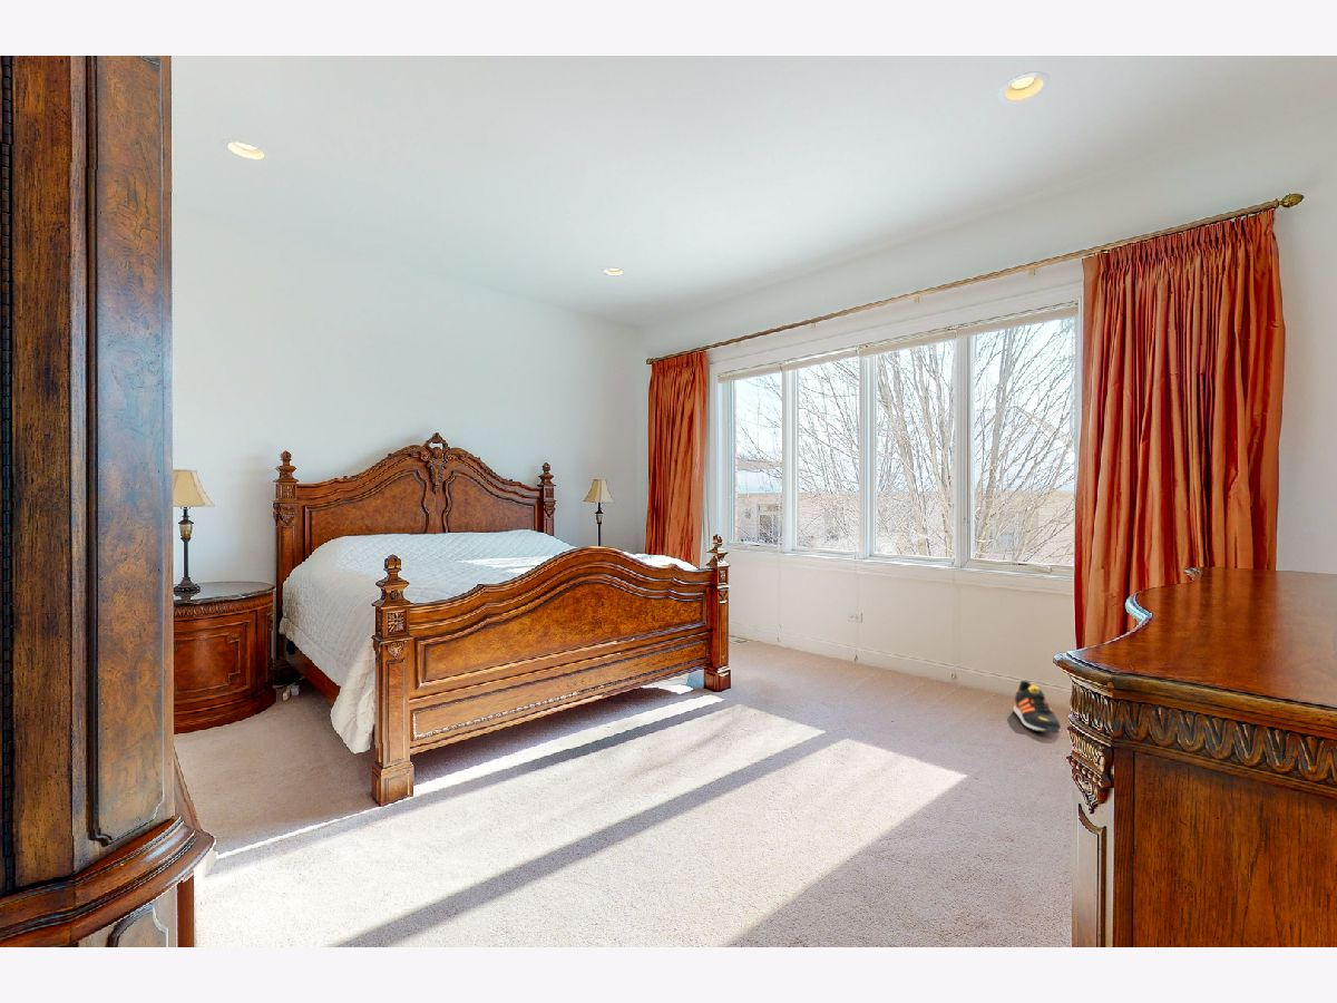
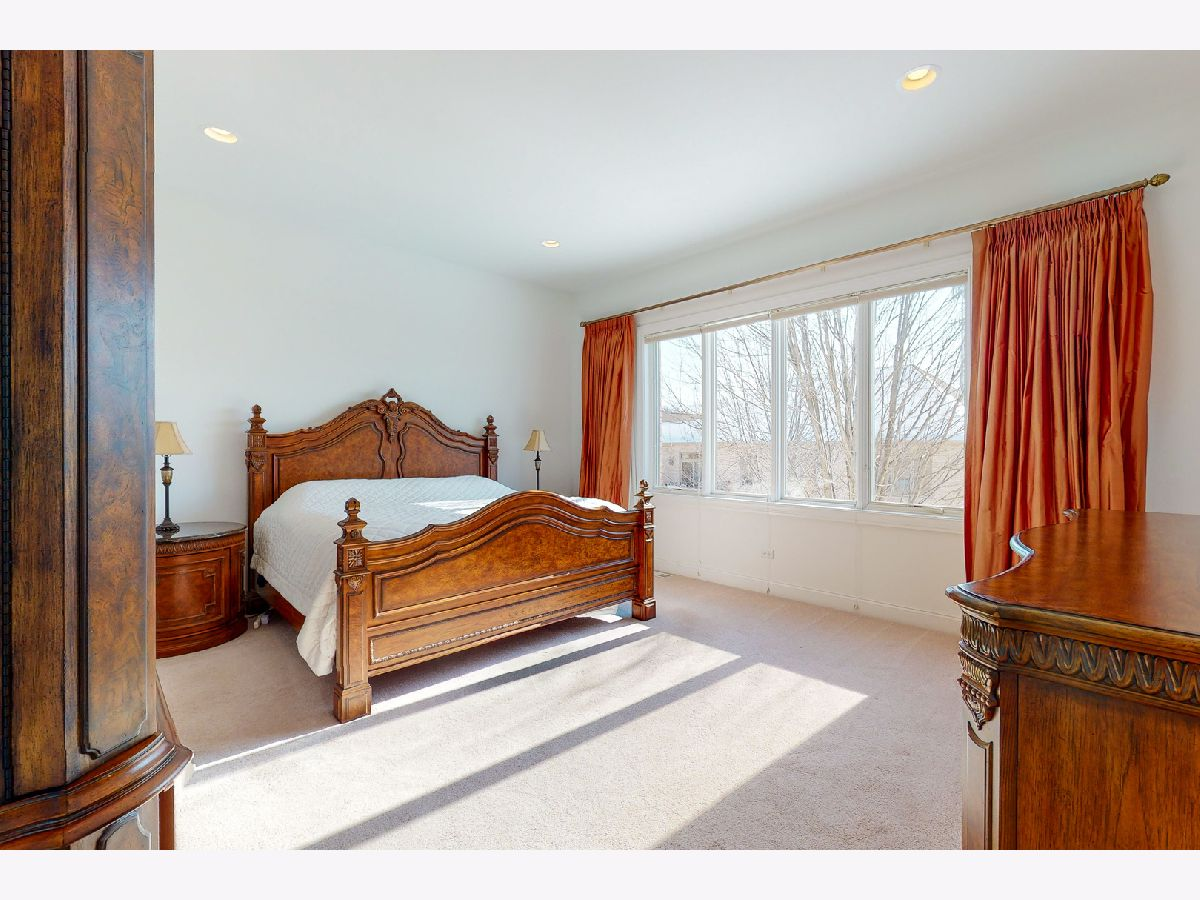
- shoe [1013,680,1062,734]
